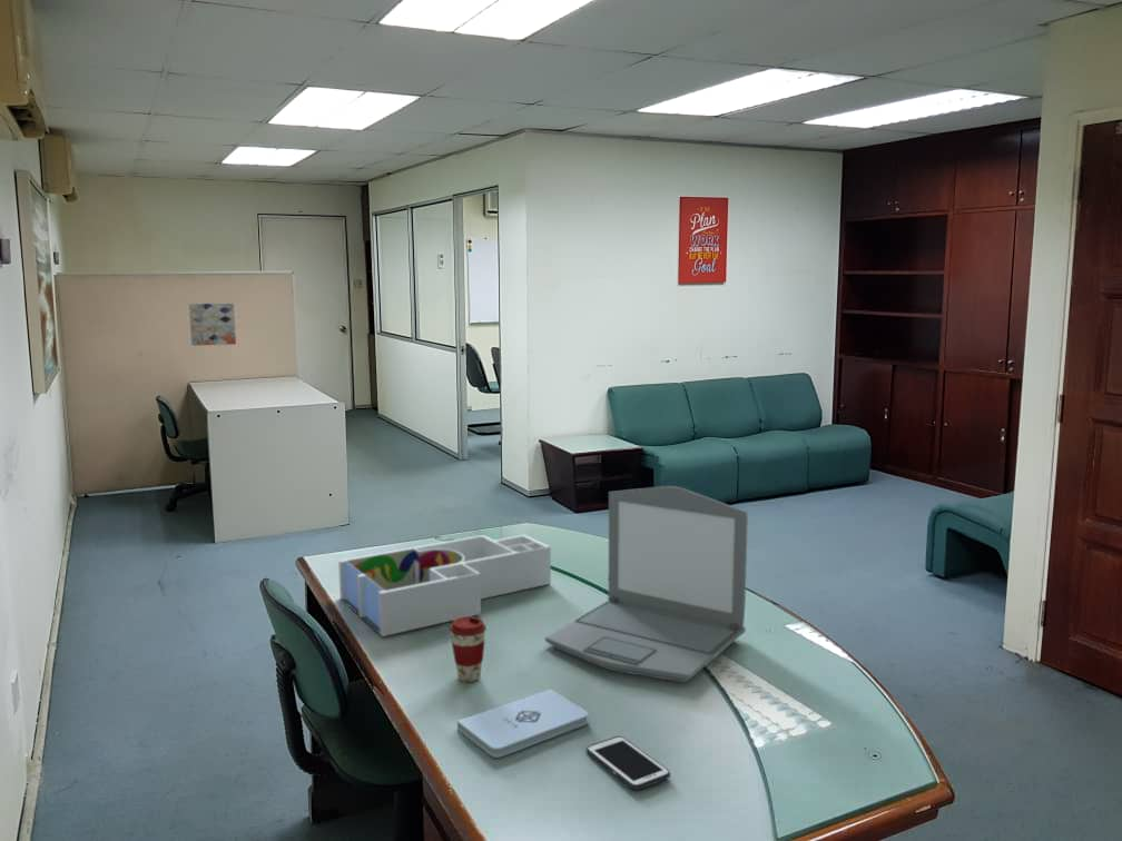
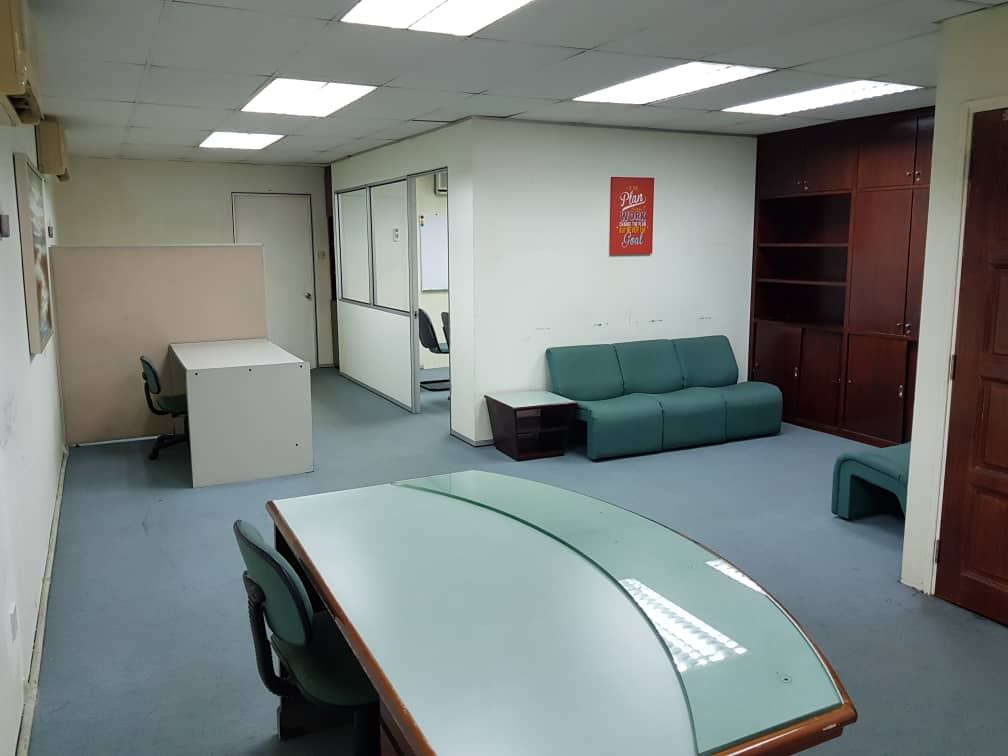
- coffee cup [449,615,488,683]
- cell phone [585,735,671,791]
- laptop [544,485,749,683]
- notepad [456,687,589,759]
- wall art [188,303,237,347]
- desk organizer [337,534,552,637]
